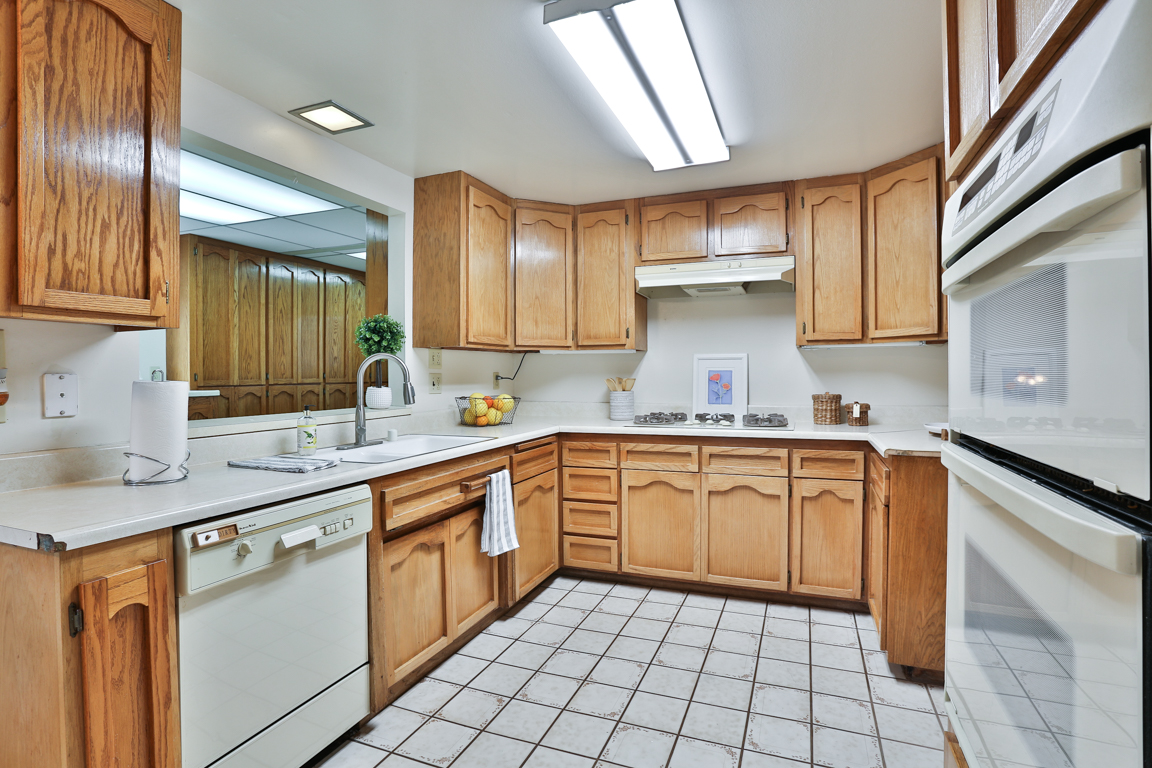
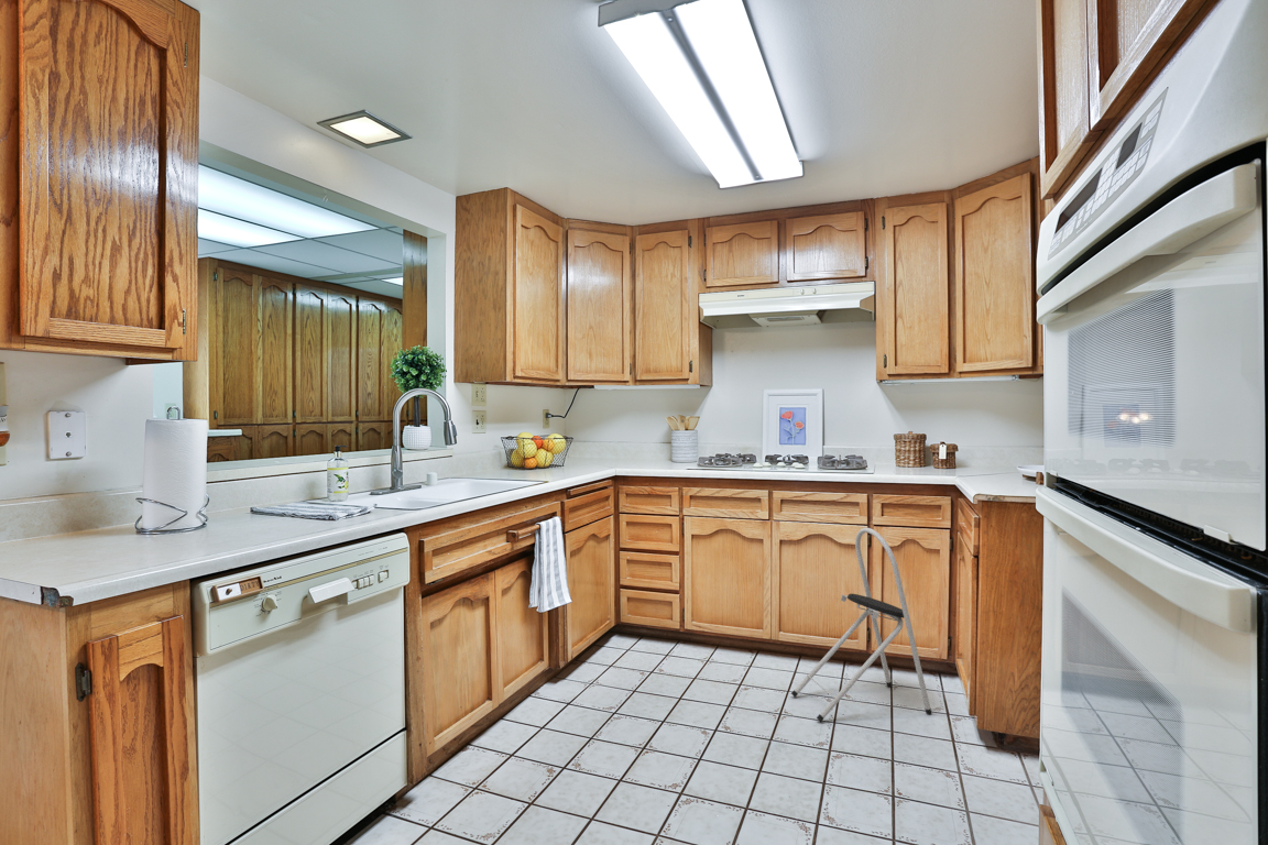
+ step stool [790,527,932,723]
